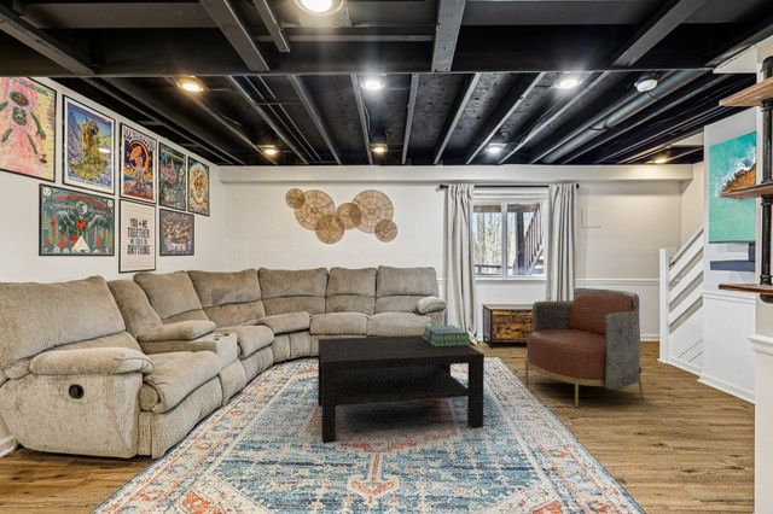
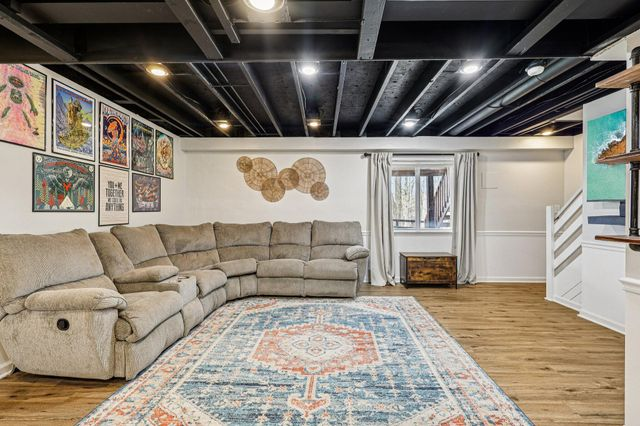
- coffee table [316,334,486,443]
- armchair [524,287,645,409]
- stack of books [422,325,472,346]
